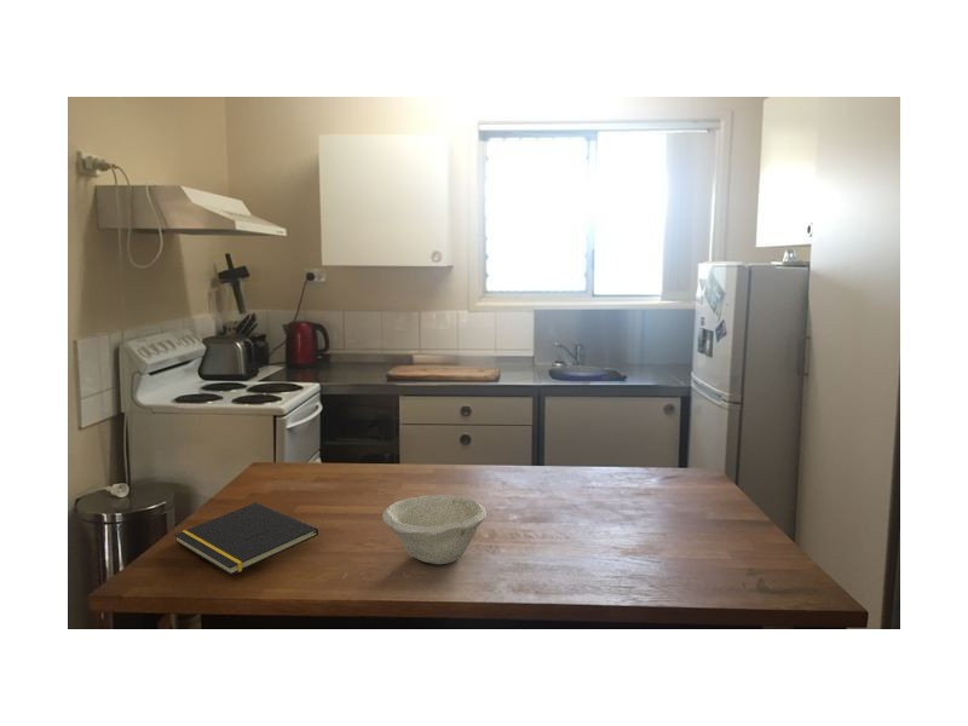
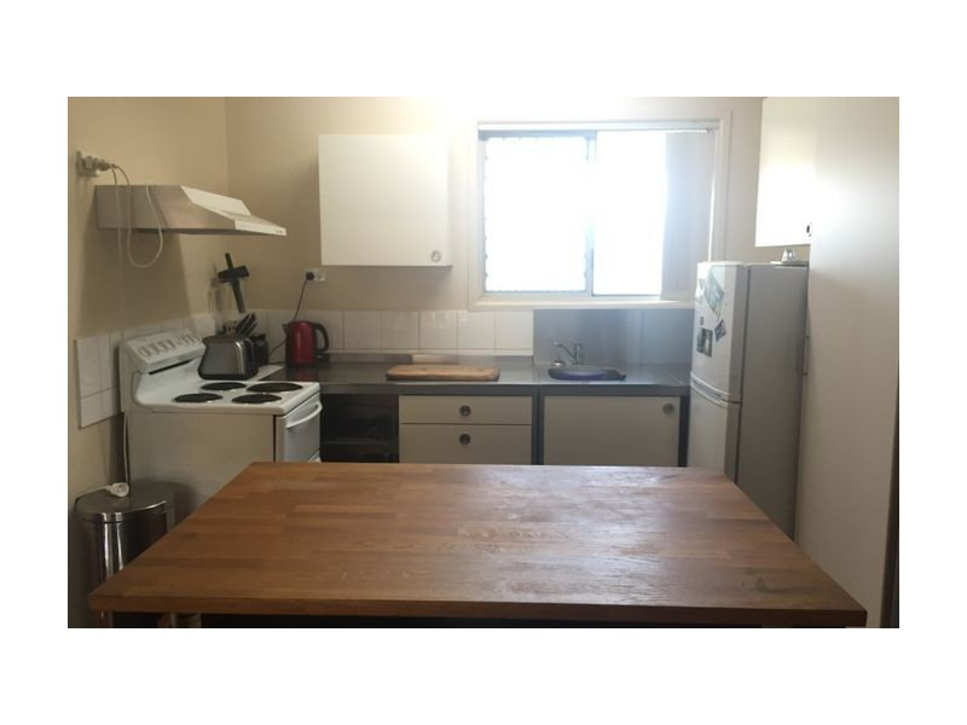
- bowl [381,495,488,565]
- notepad [173,502,319,576]
